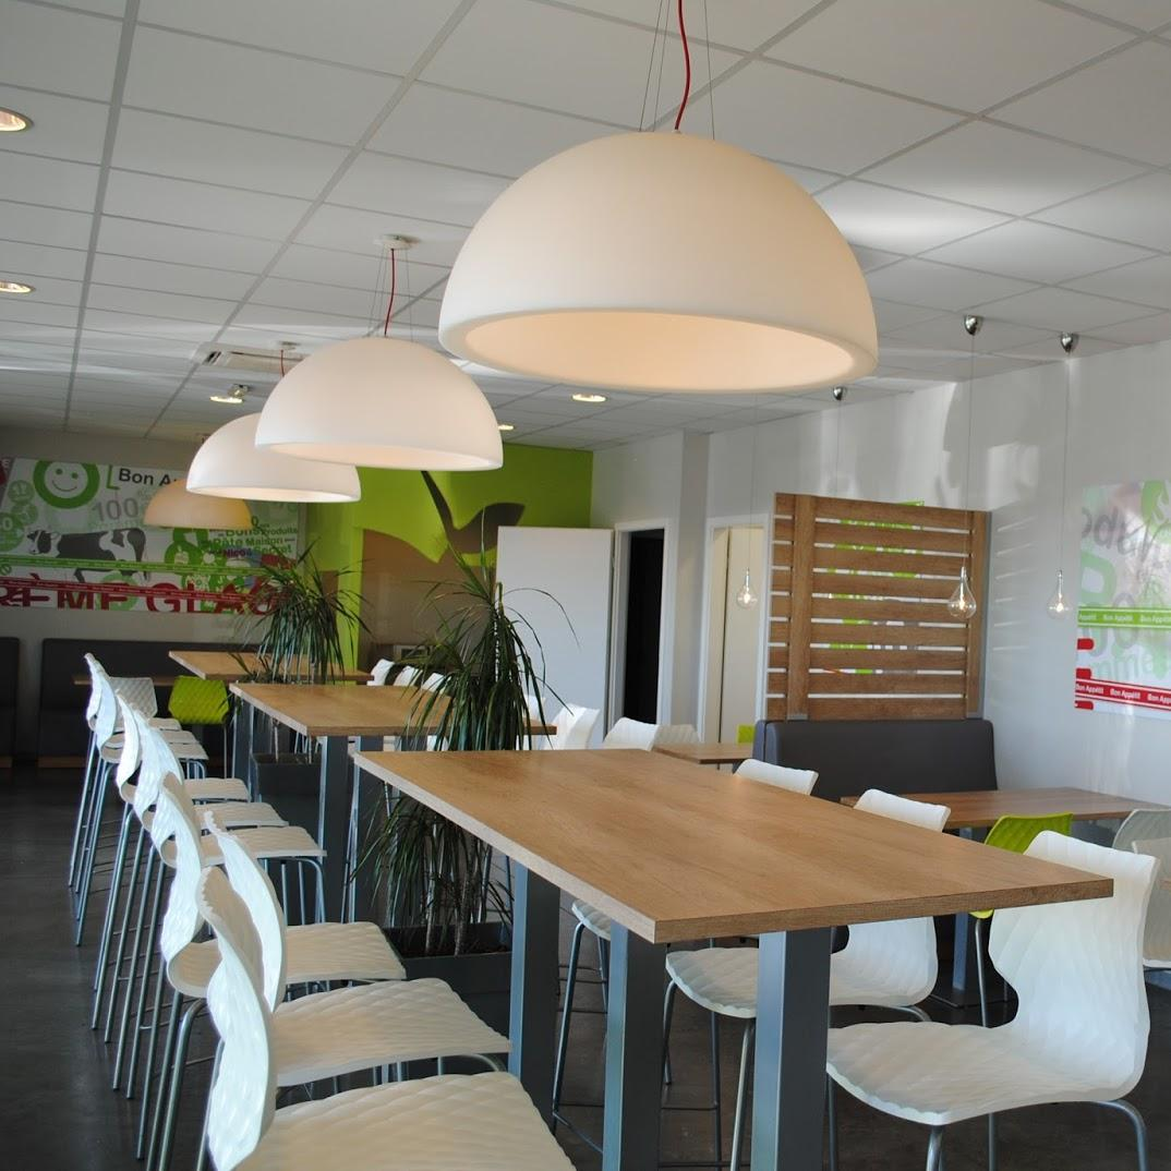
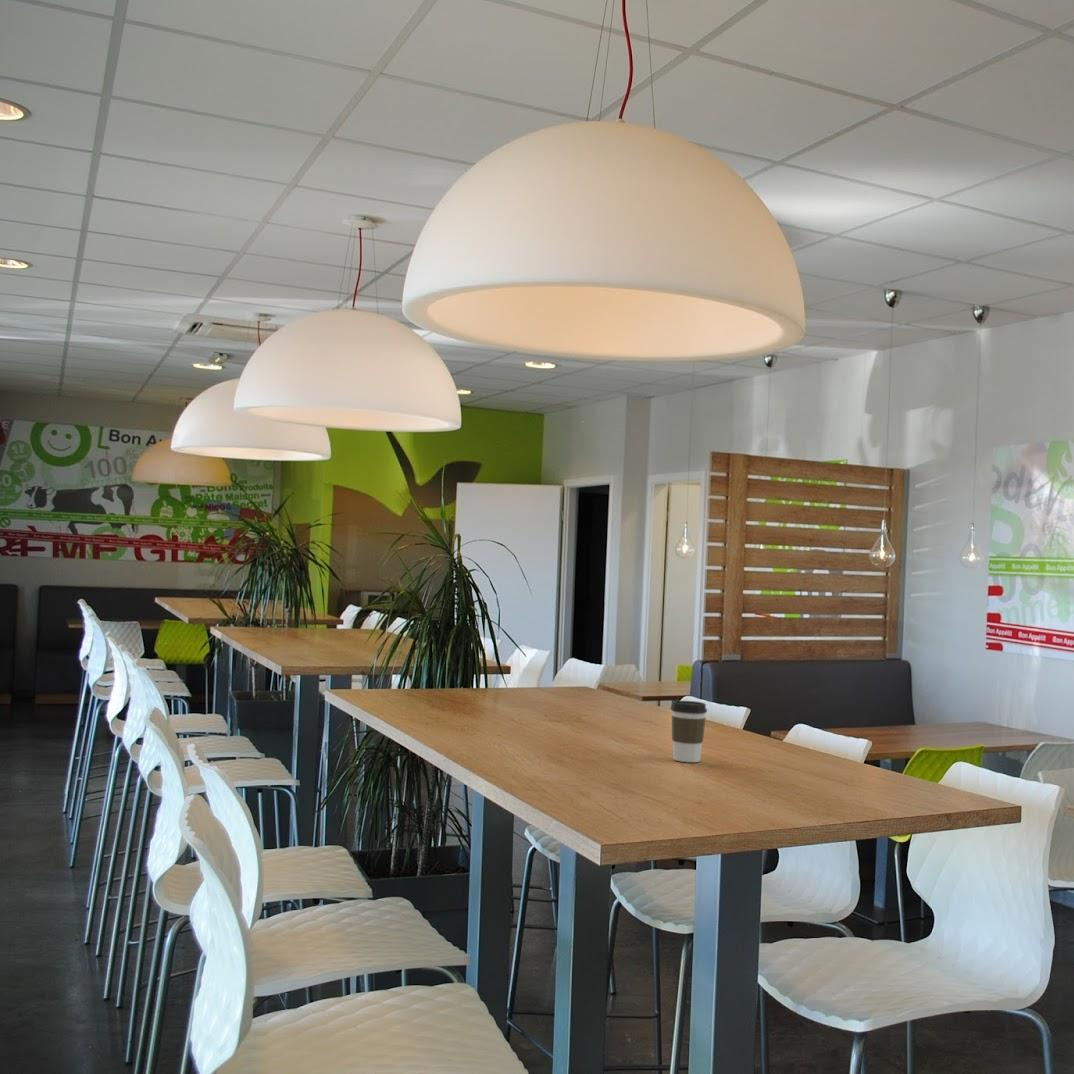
+ coffee cup [670,700,708,763]
